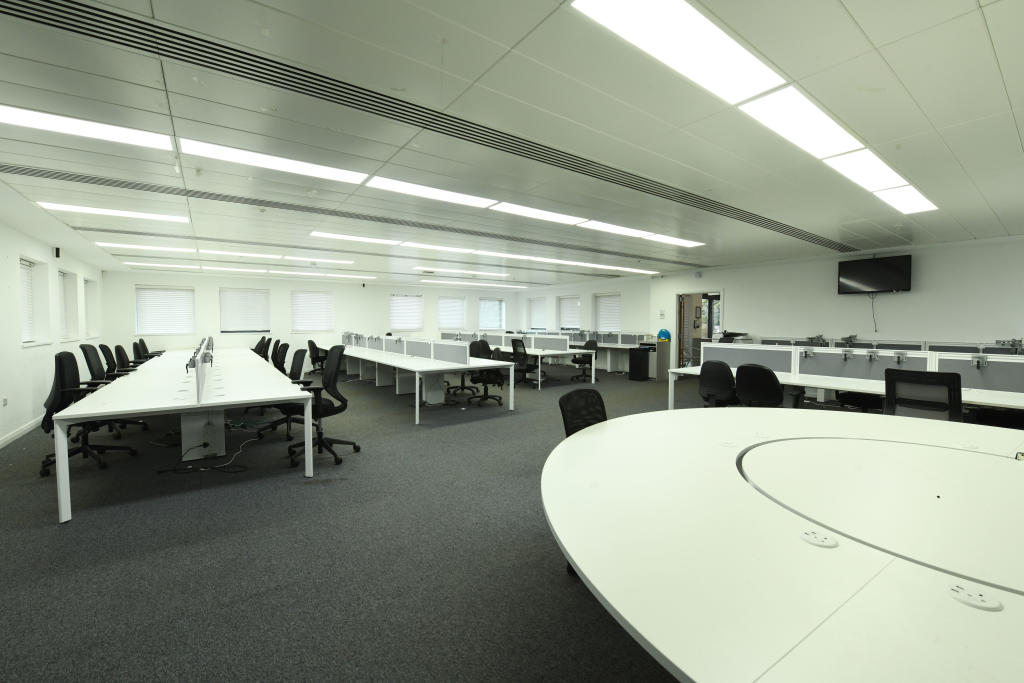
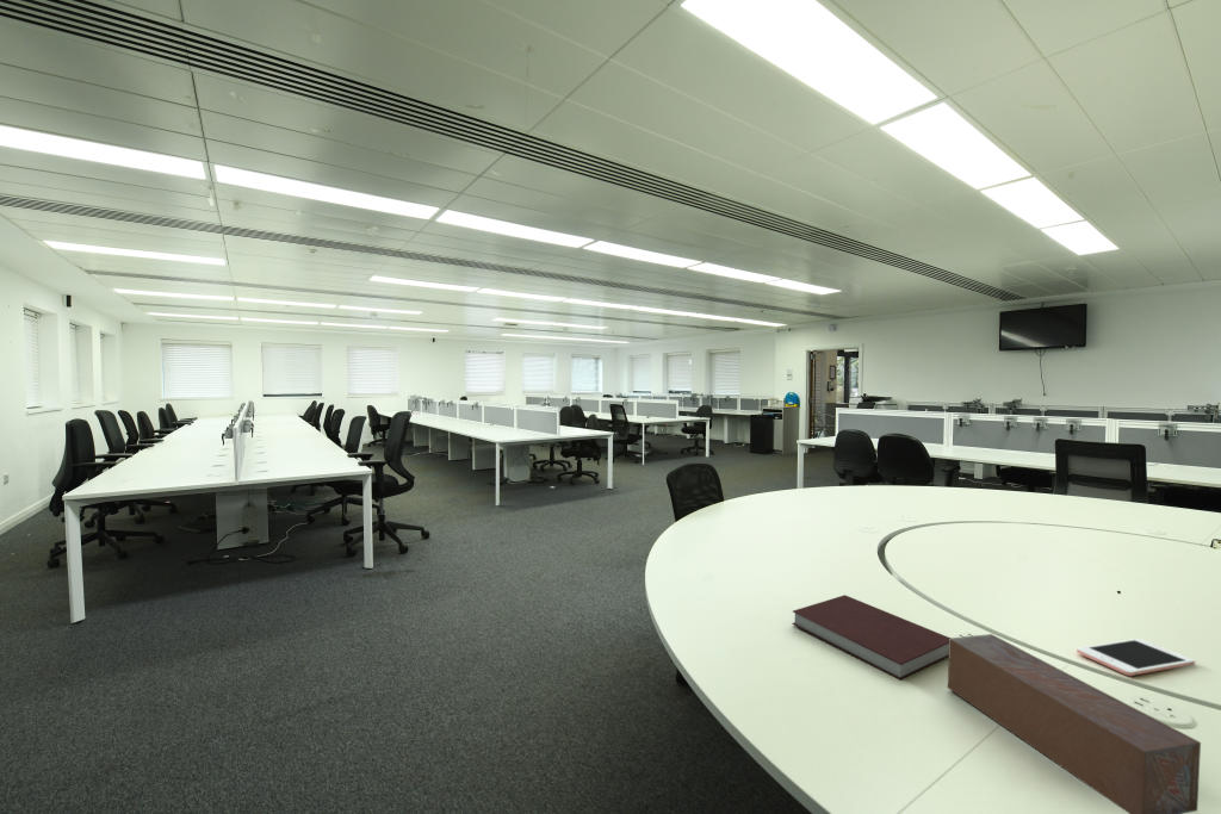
+ cell phone [1076,638,1196,677]
+ tissue box [947,633,1202,814]
+ notebook [791,594,952,681]
